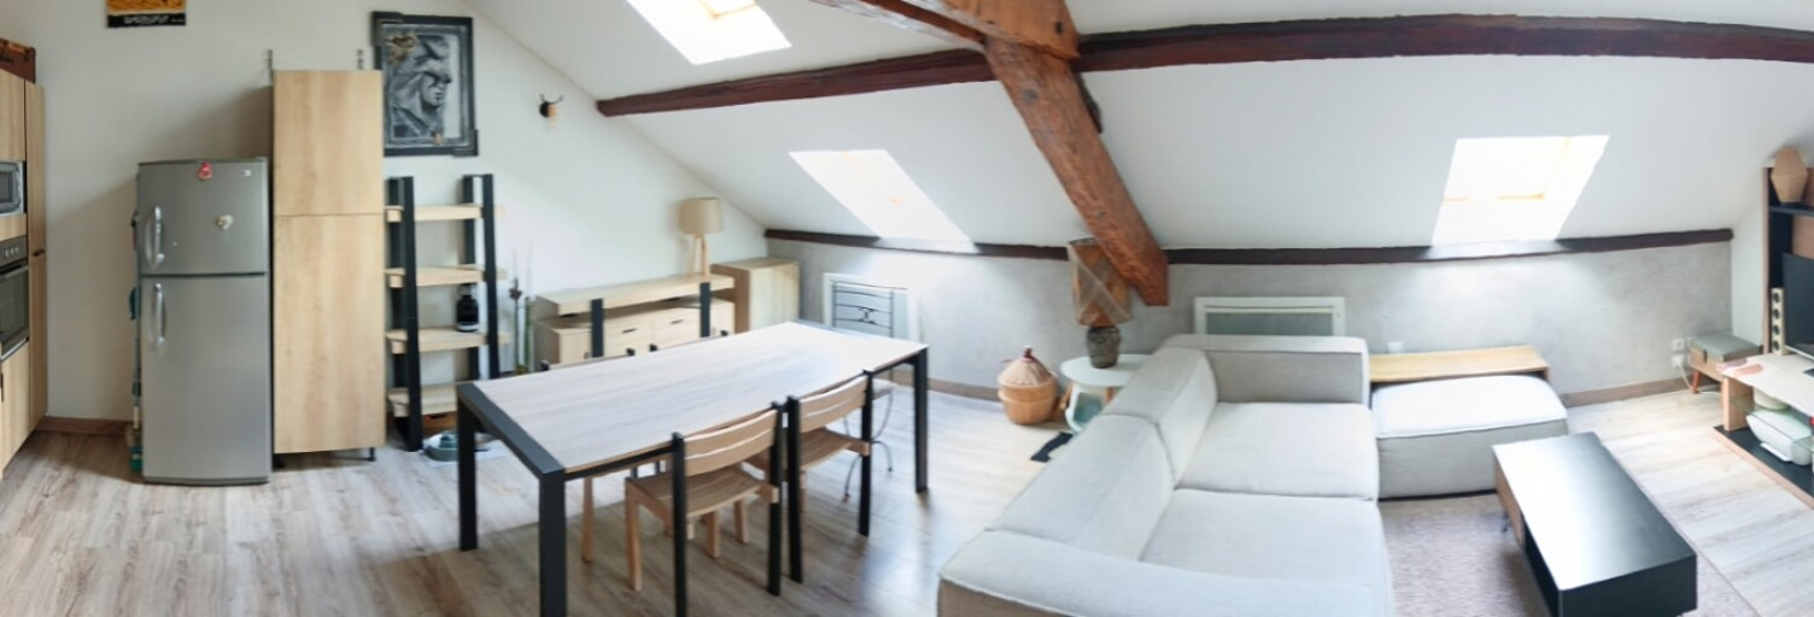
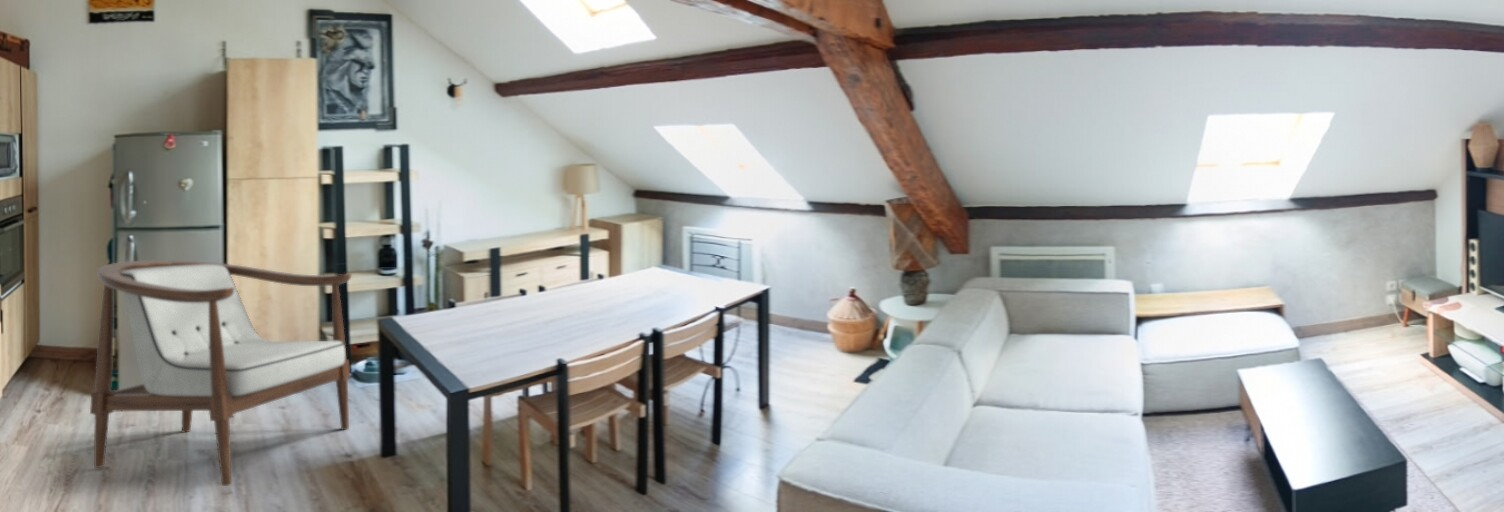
+ armchair [89,259,353,487]
